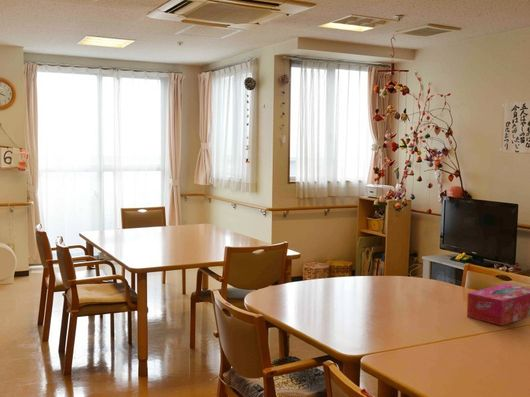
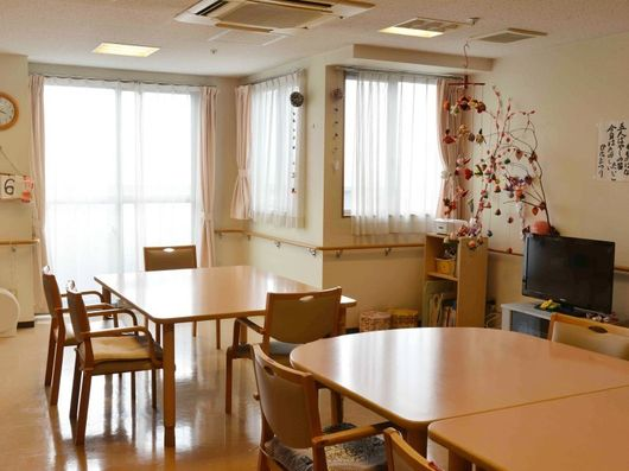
- tissue box [466,282,530,327]
